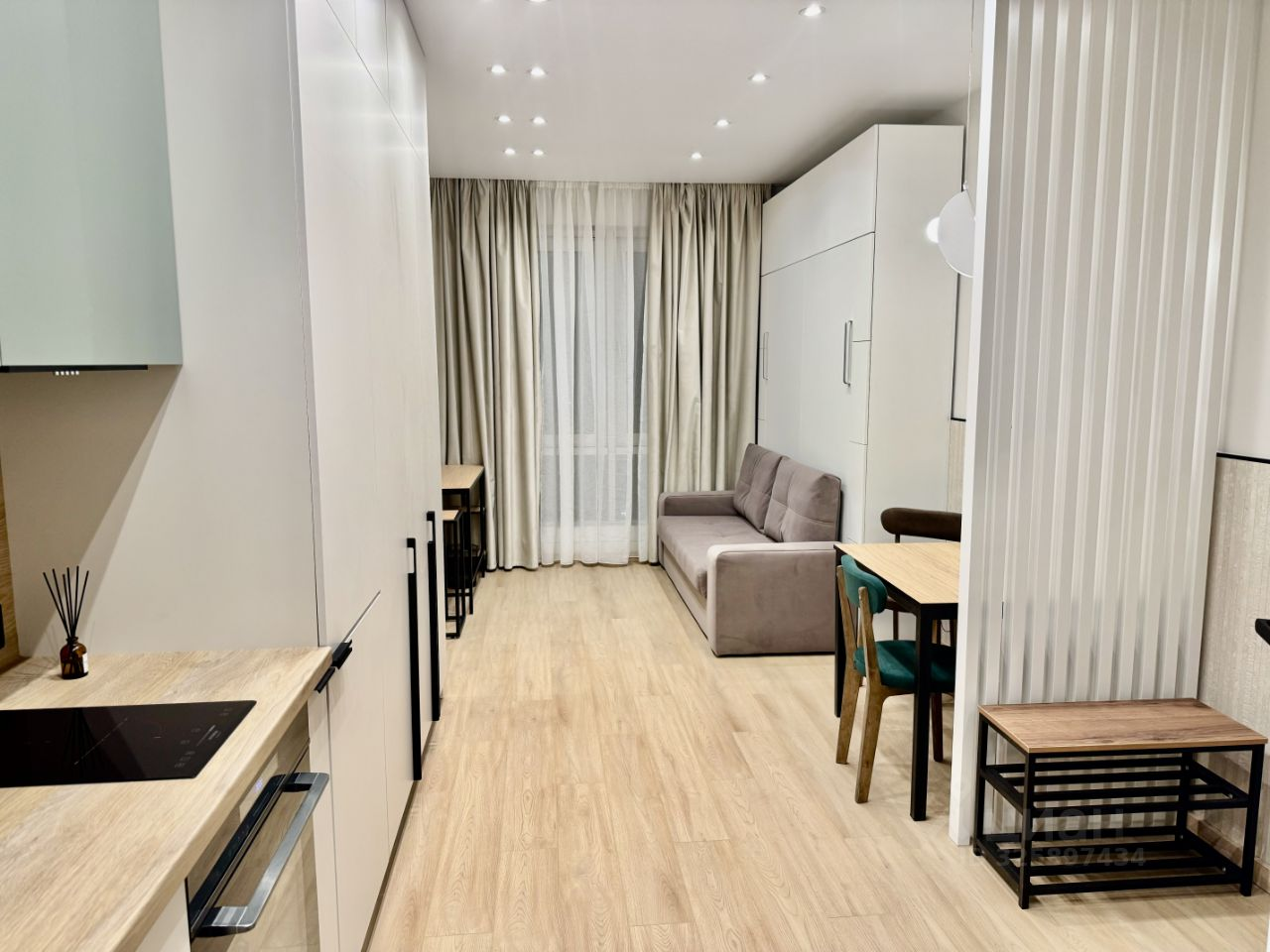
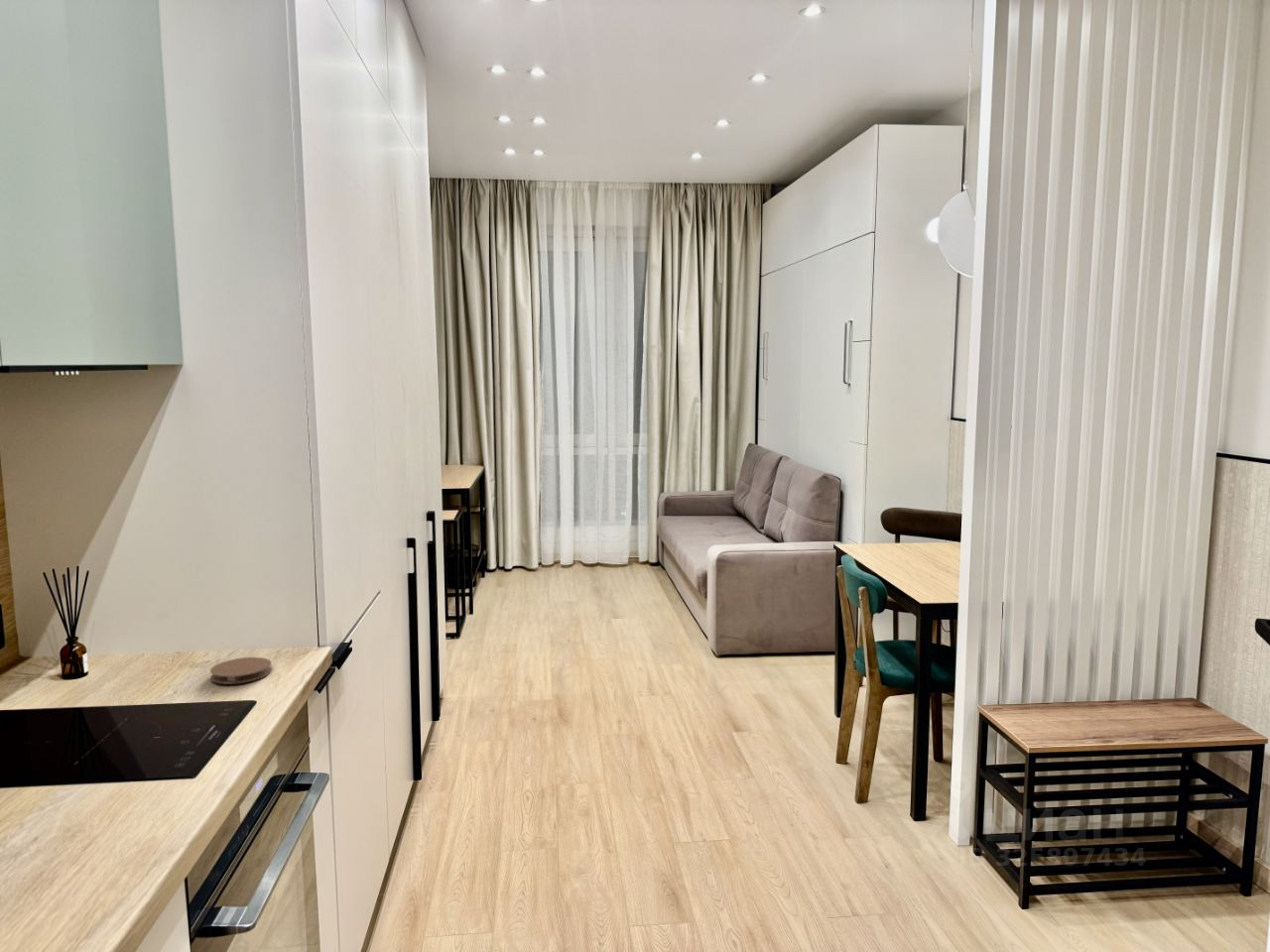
+ coaster [209,656,273,685]
